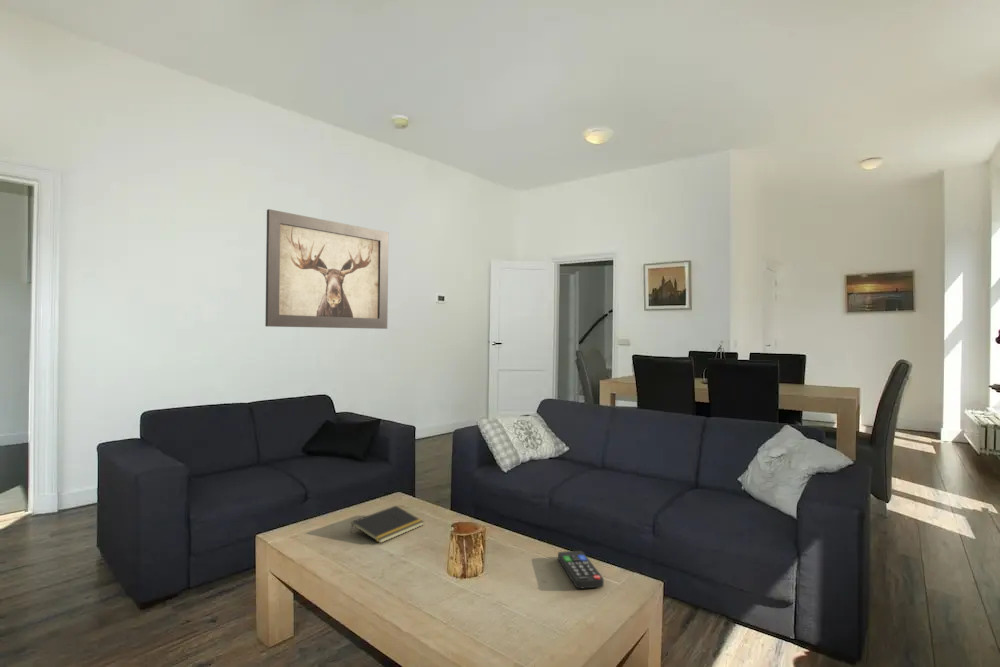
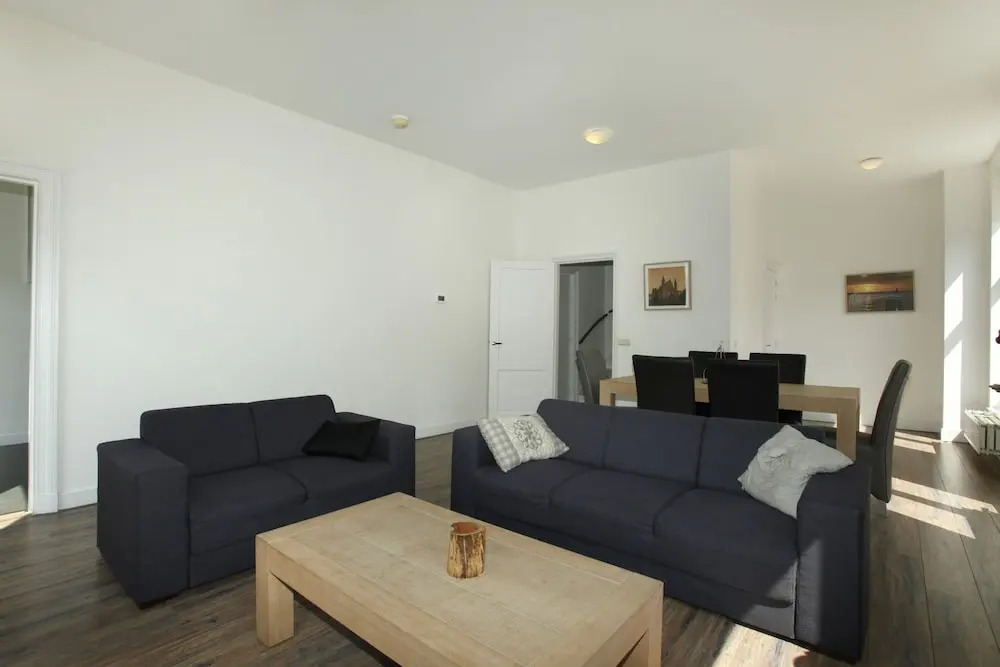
- notepad [349,505,425,544]
- wall art [264,208,390,330]
- remote control [557,550,605,590]
